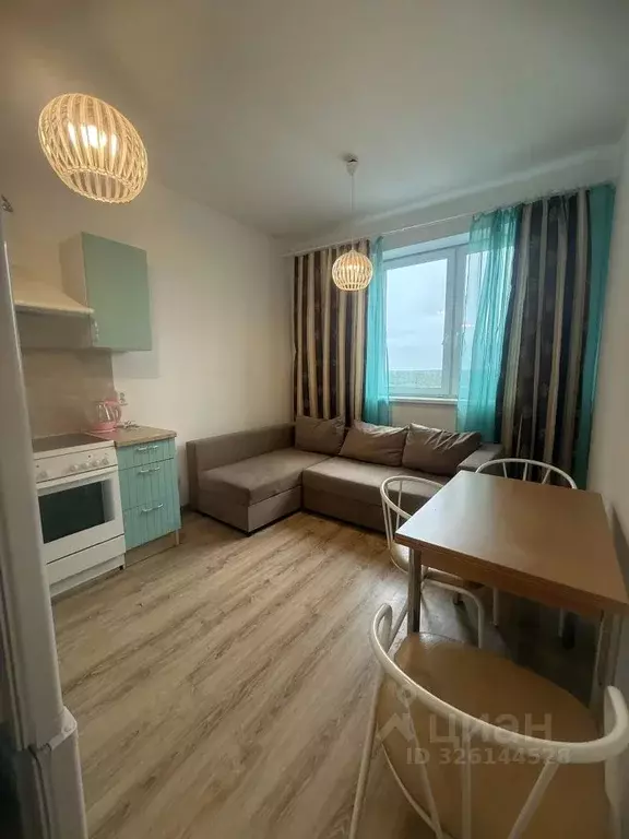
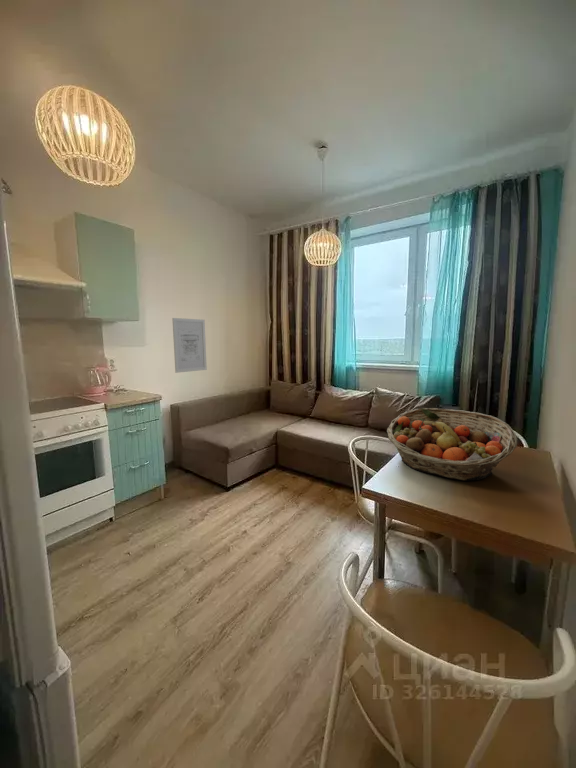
+ fruit basket [386,407,518,481]
+ wall art [171,317,208,374]
